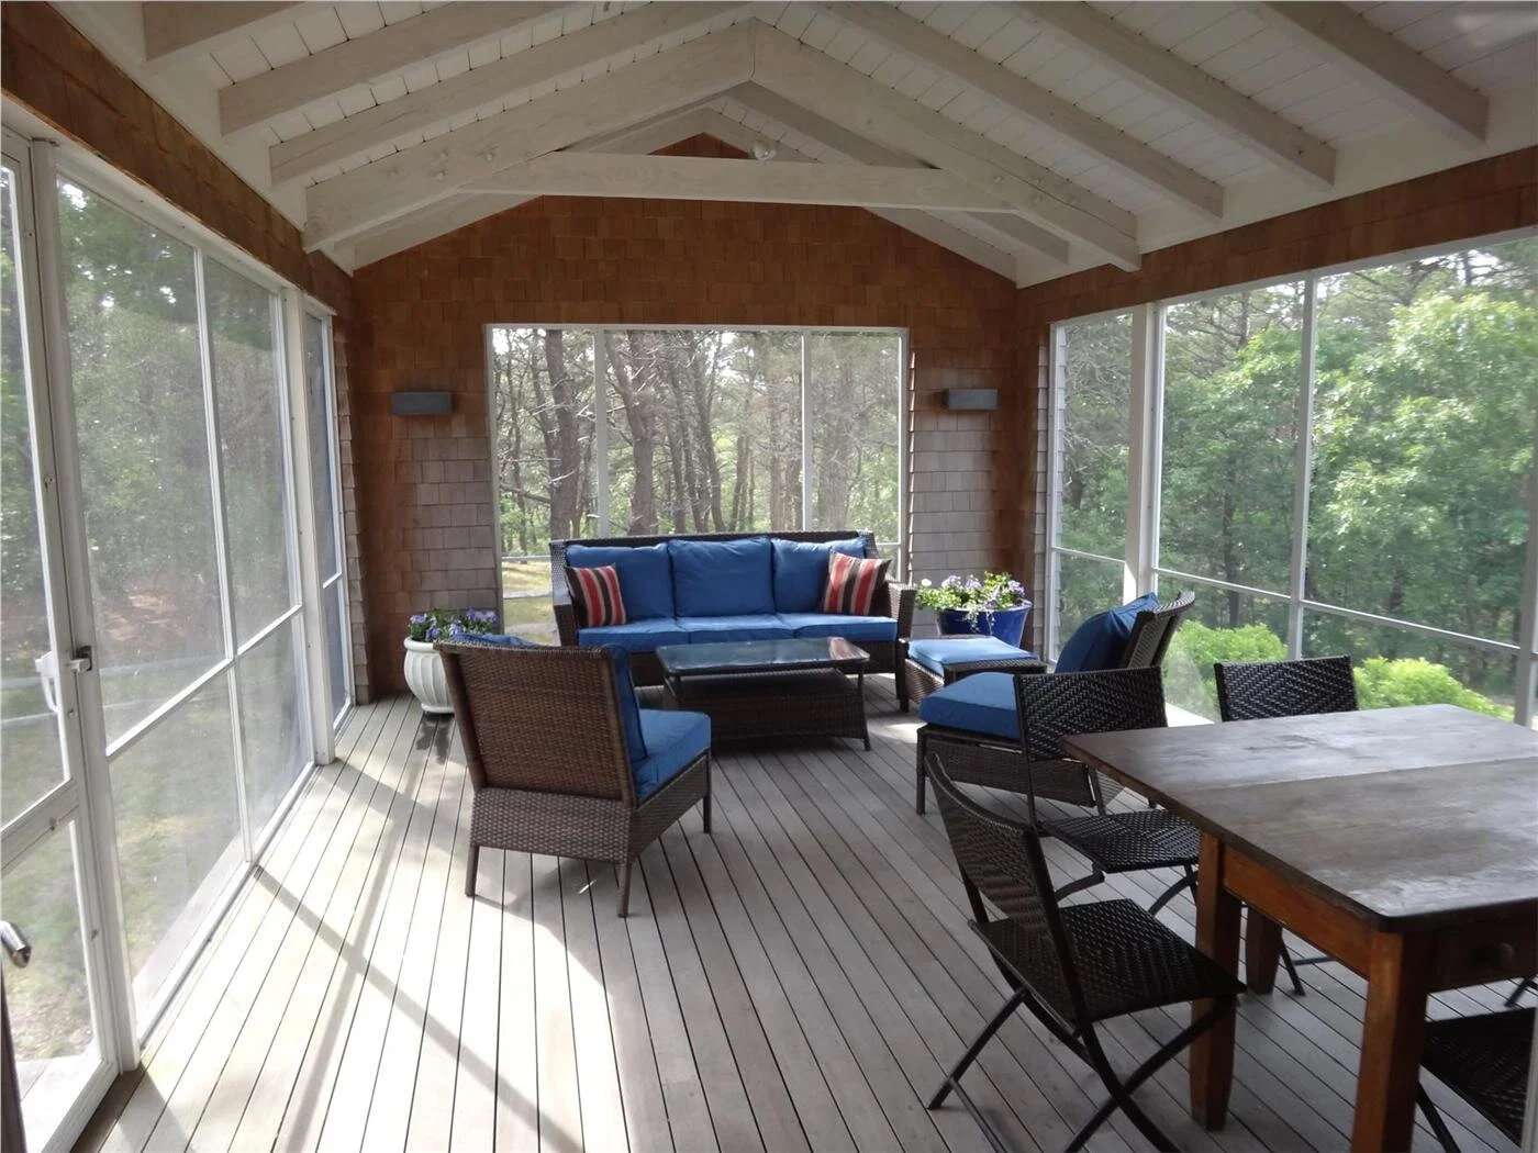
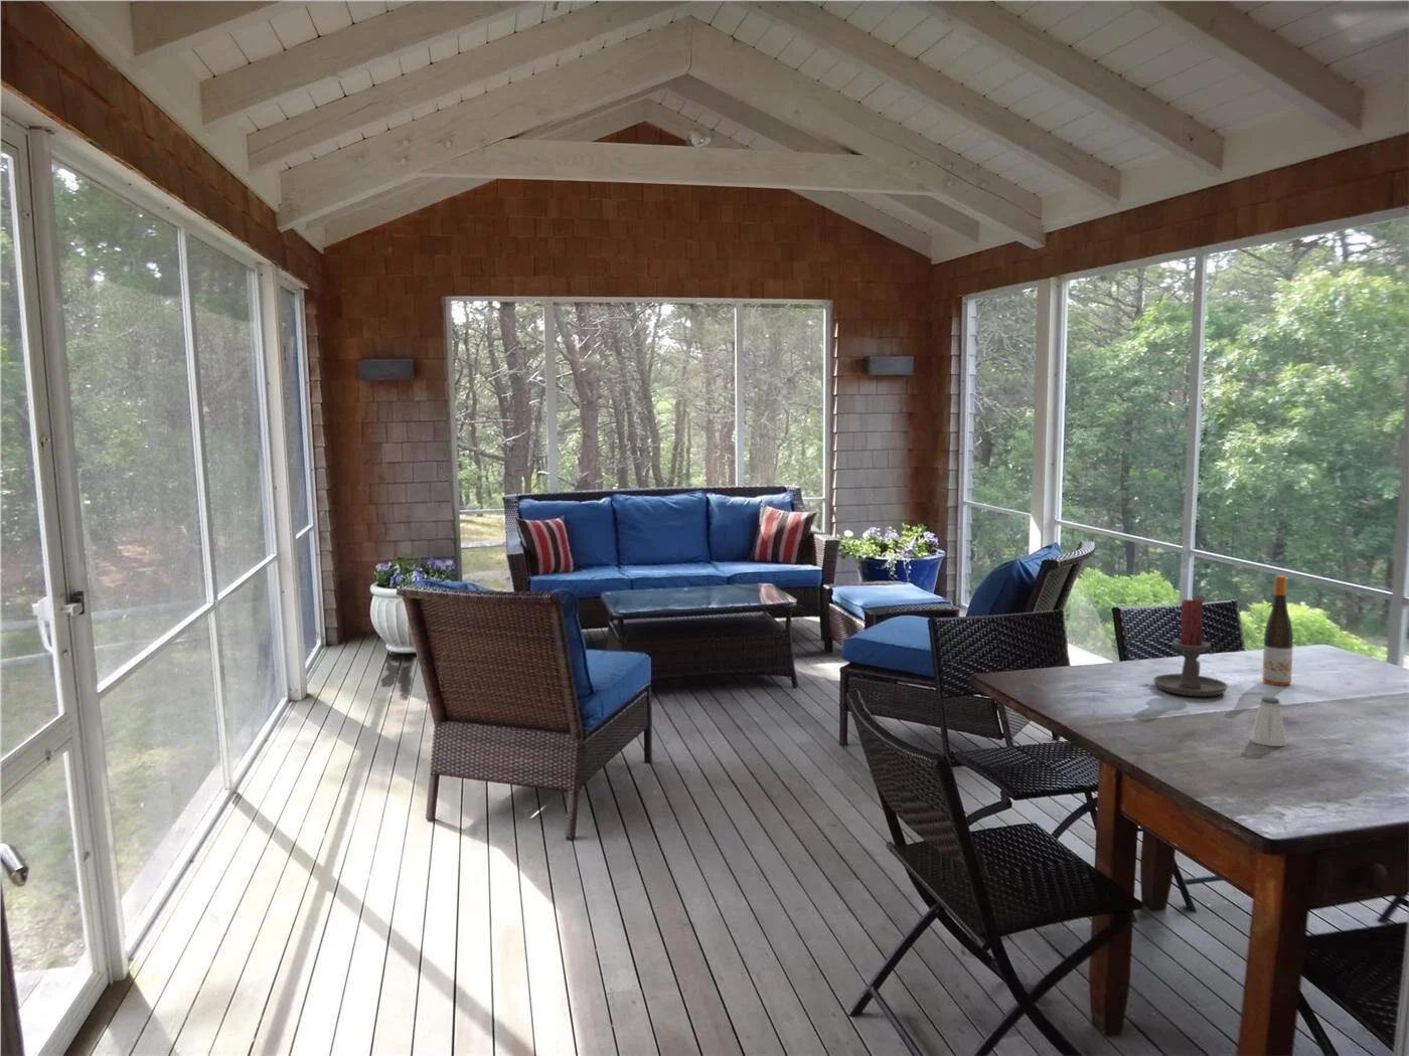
+ wine bottle [1261,575,1295,687]
+ candle holder [1153,598,1229,697]
+ saltshaker [1249,695,1288,748]
